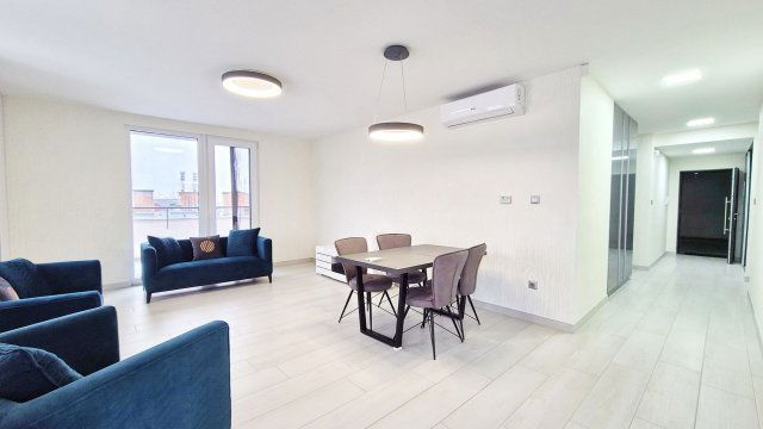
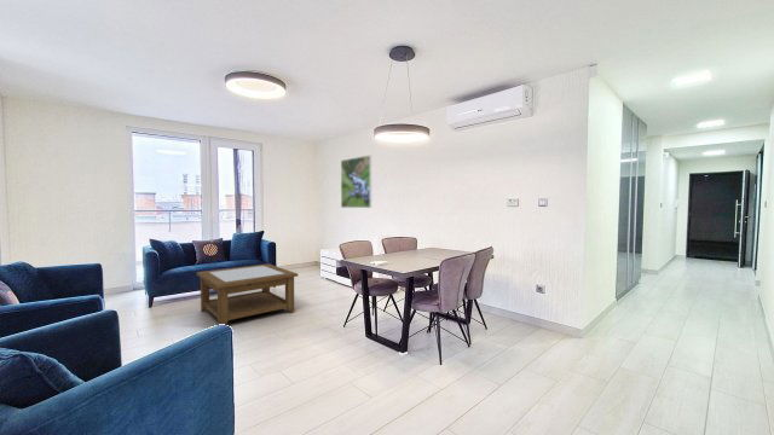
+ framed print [340,155,372,209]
+ coffee table [196,262,299,326]
